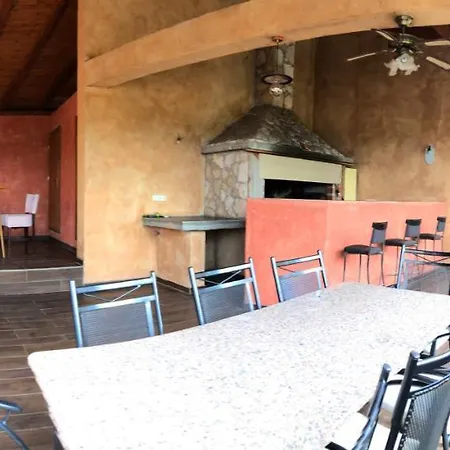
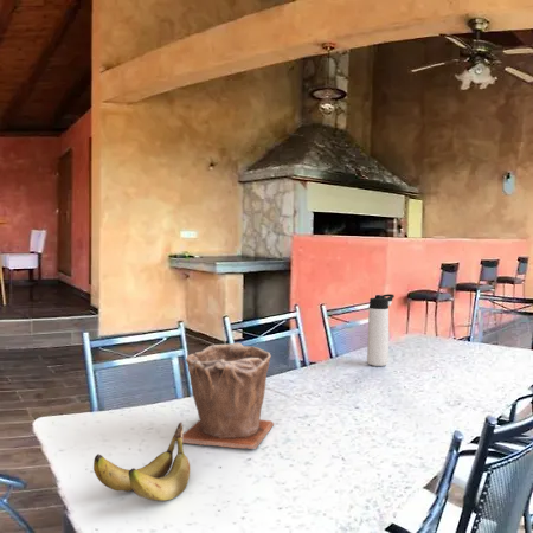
+ thermos bottle [366,293,396,367]
+ banana [92,422,192,502]
+ plant pot [182,342,275,450]
